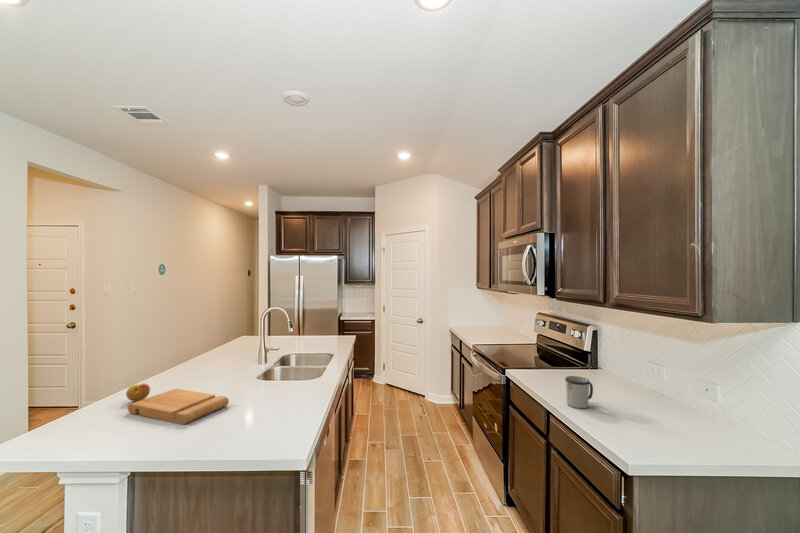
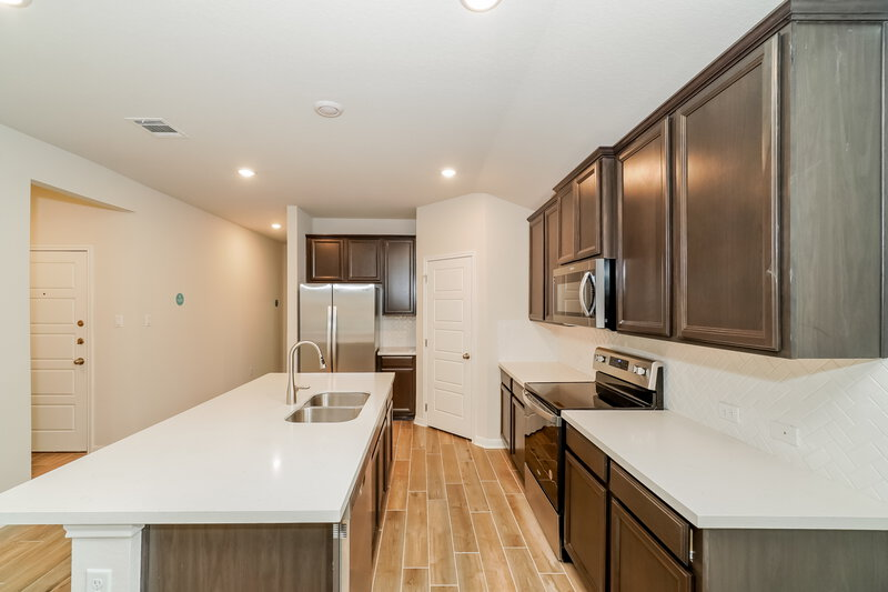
- cutting board [127,388,230,425]
- fruit [125,382,151,402]
- mug [564,375,594,409]
